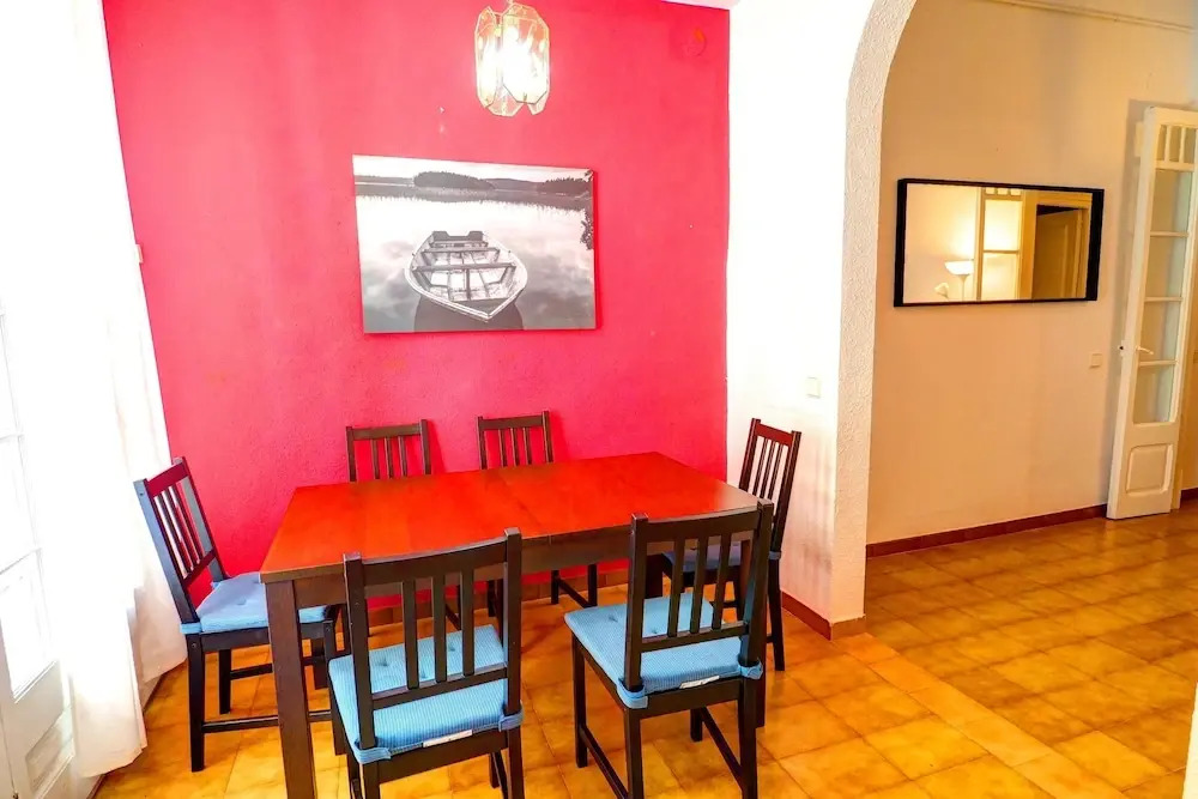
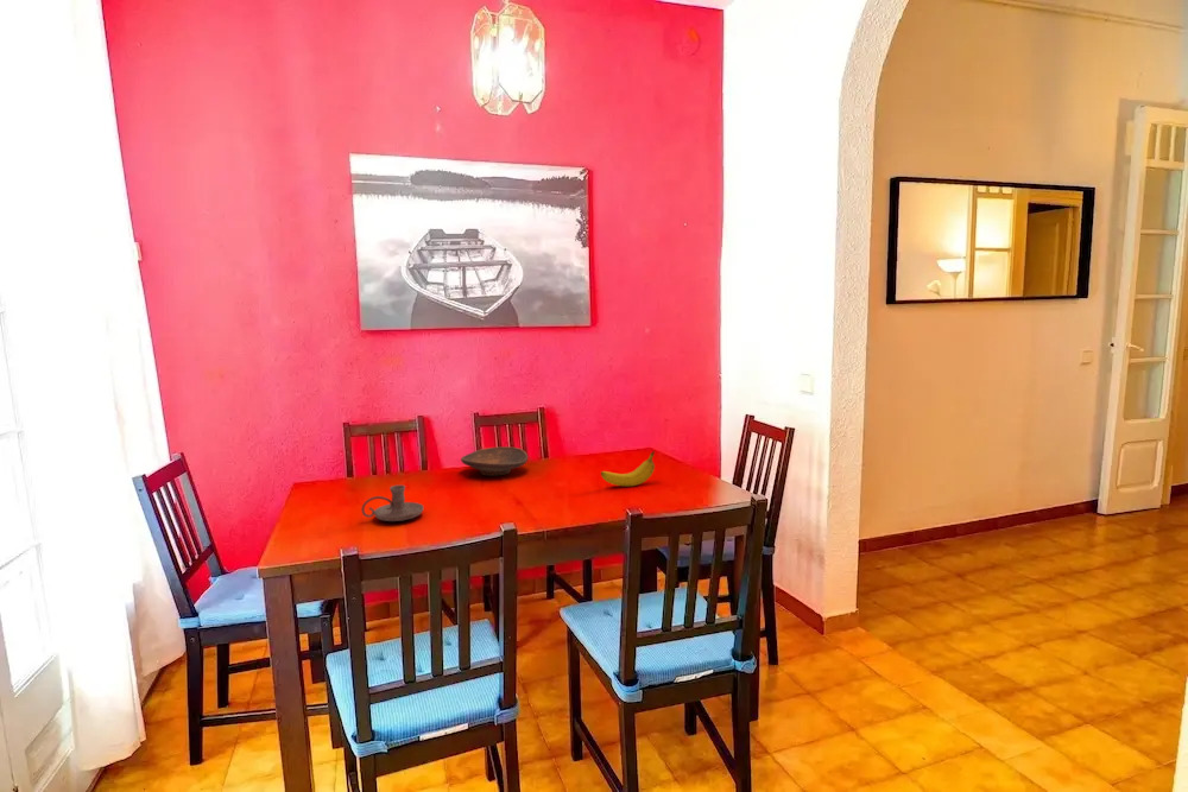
+ candle holder [361,484,425,522]
+ decorative bowl [460,445,529,477]
+ fruit [600,450,656,487]
